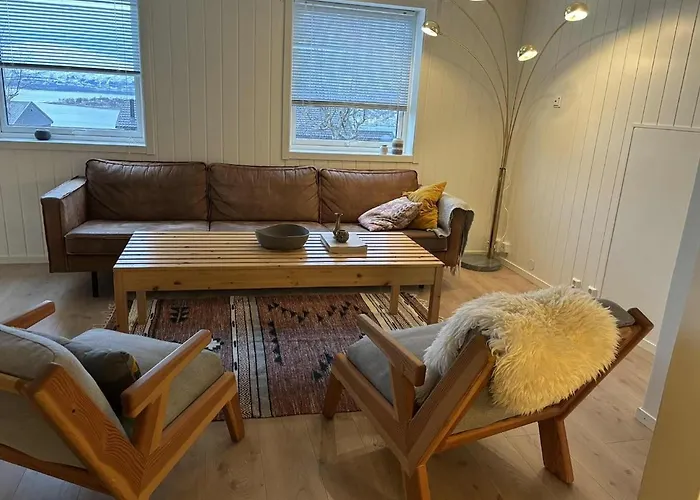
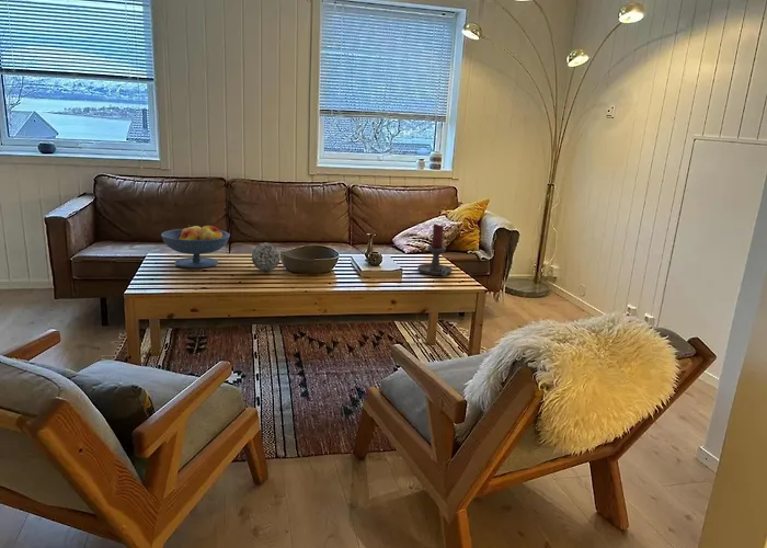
+ fruit bowl [160,224,231,270]
+ decorative ball [251,242,282,272]
+ candle holder [416,222,454,276]
